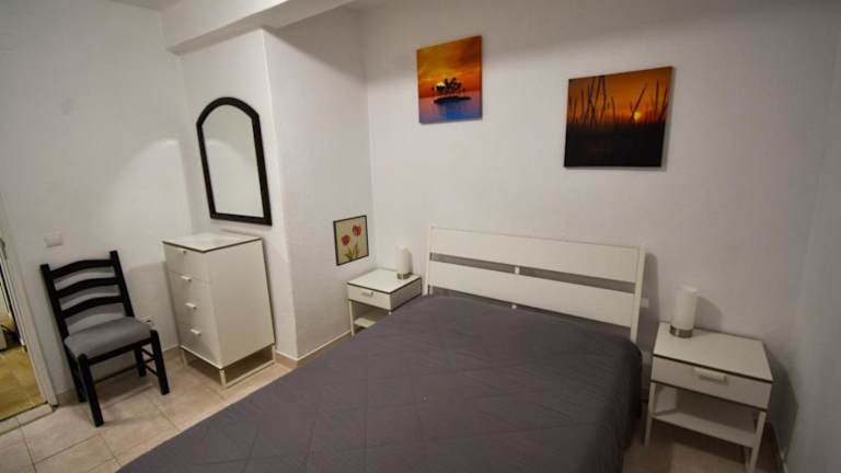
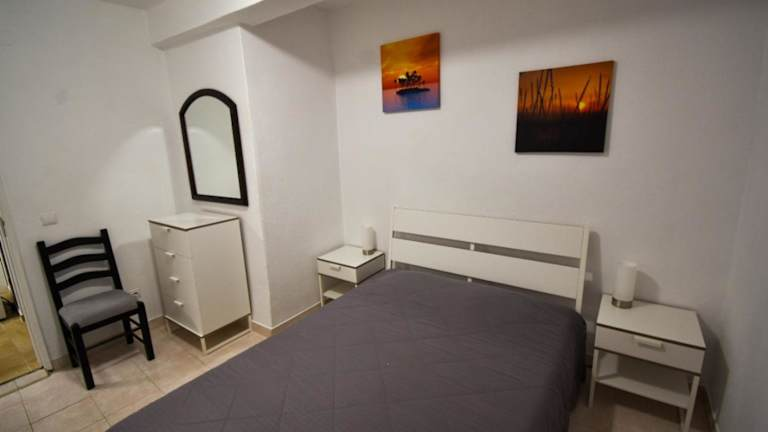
- wall art [332,214,370,267]
